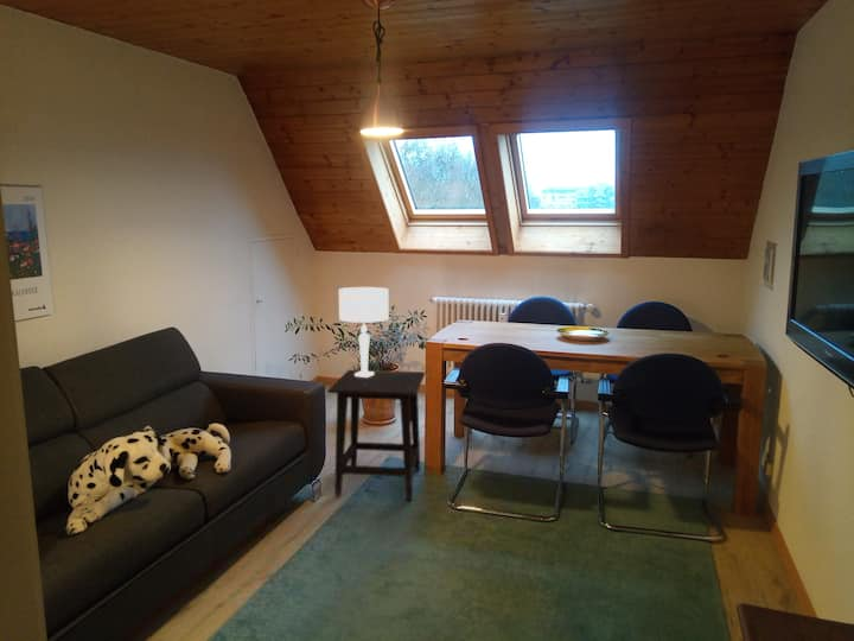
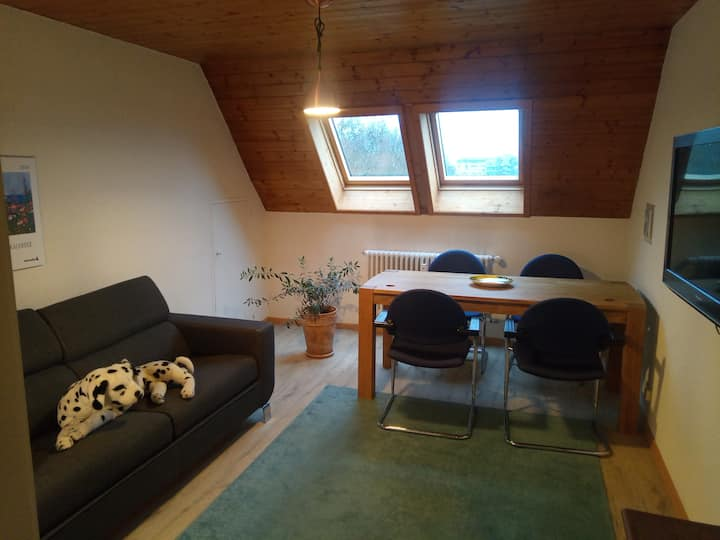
- side table [327,369,426,501]
- table lamp [338,286,390,377]
